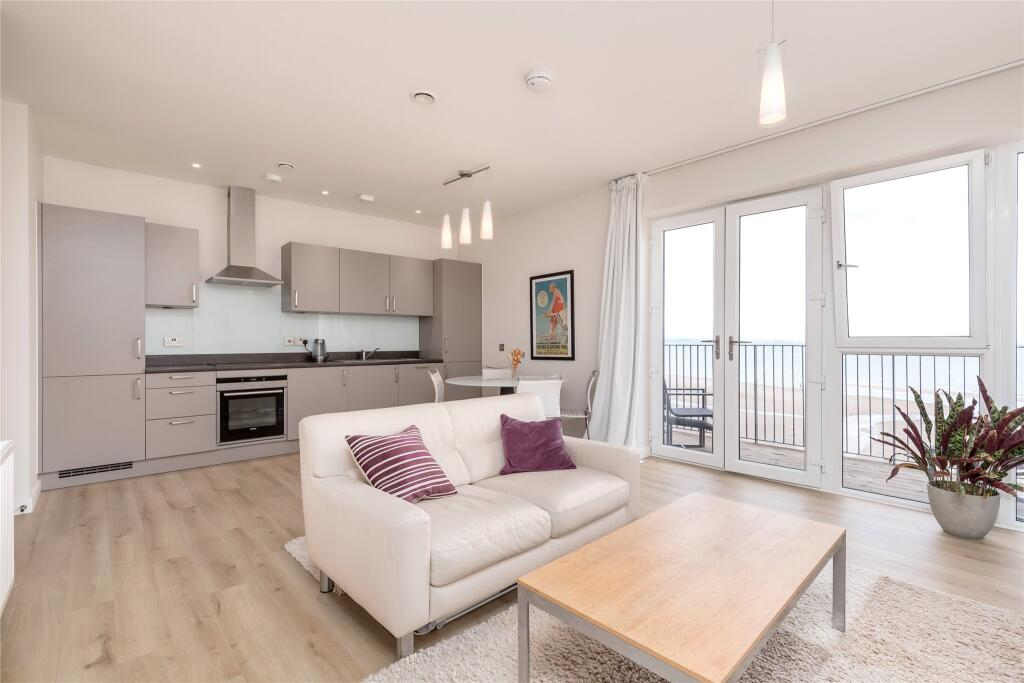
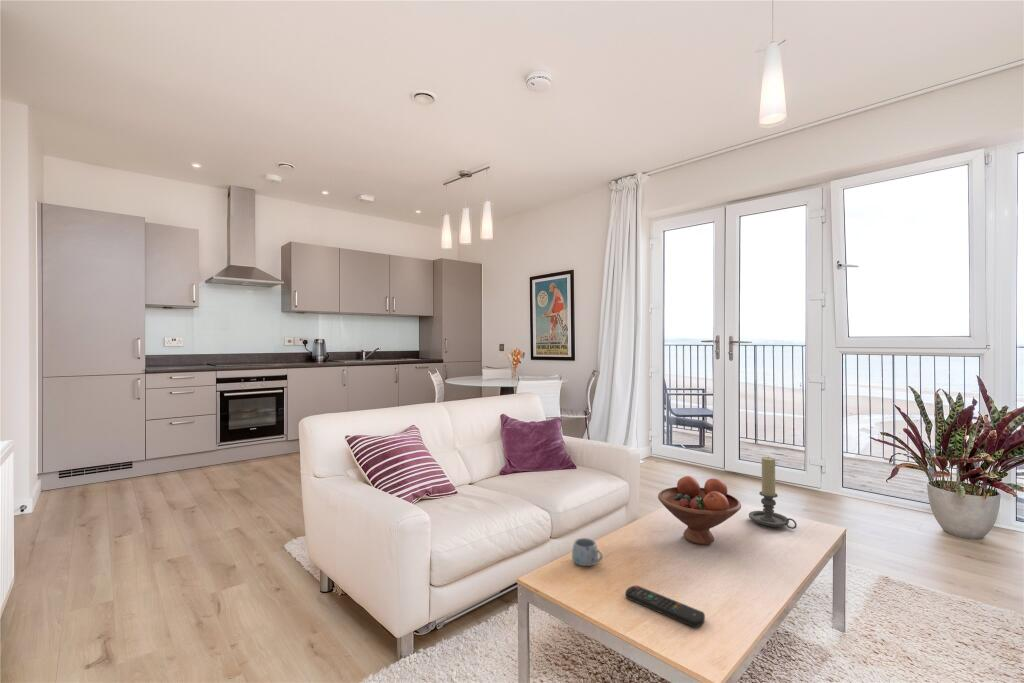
+ remote control [625,585,706,628]
+ mug [571,537,604,567]
+ fruit bowl [657,475,742,546]
+ candle holder [748,456,798,530]
